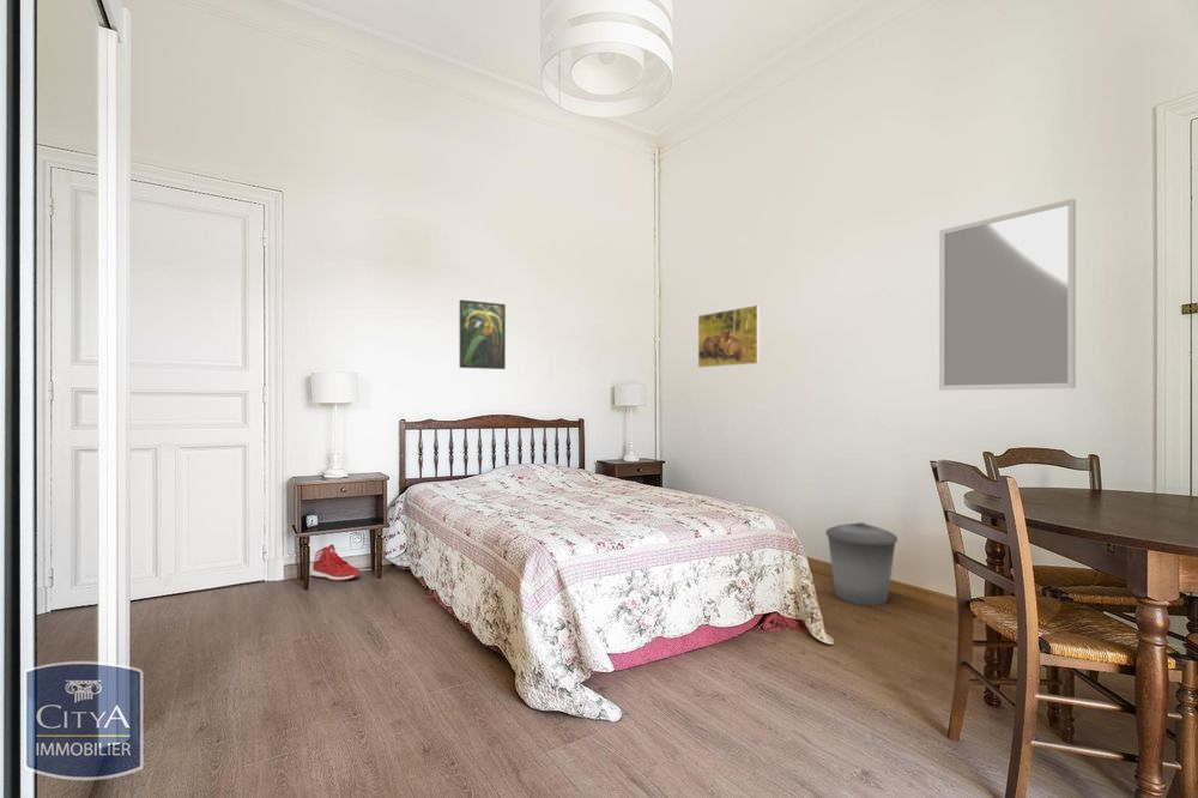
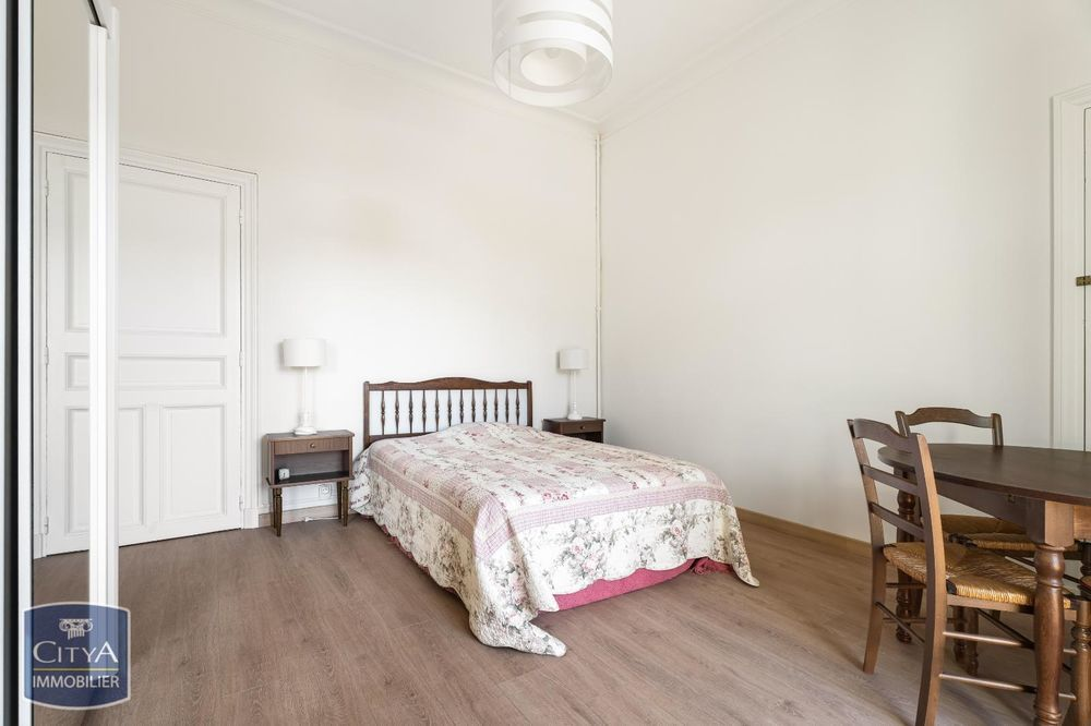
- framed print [697,304,761,369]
- sneaker [310,543,362,582]
- trash can [824,521,898,606]
- home mirror [938,198,1077,391]
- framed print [459,298,507,370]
